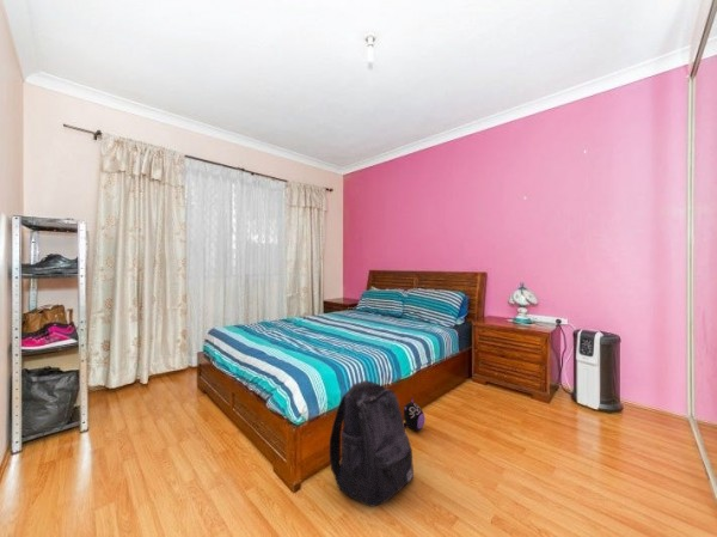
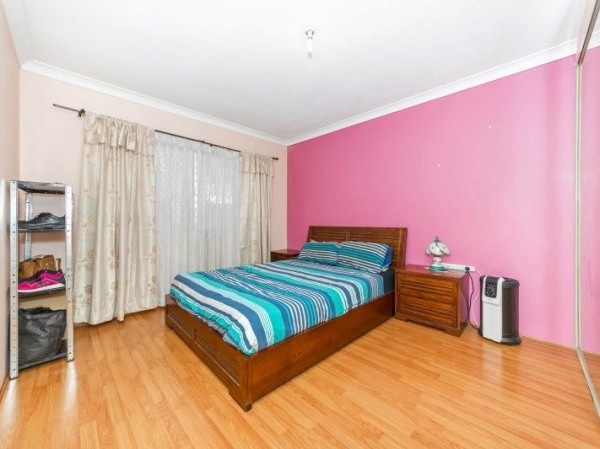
- plush toy [403,397,425,432]
- backpack [329,379,415,508]
